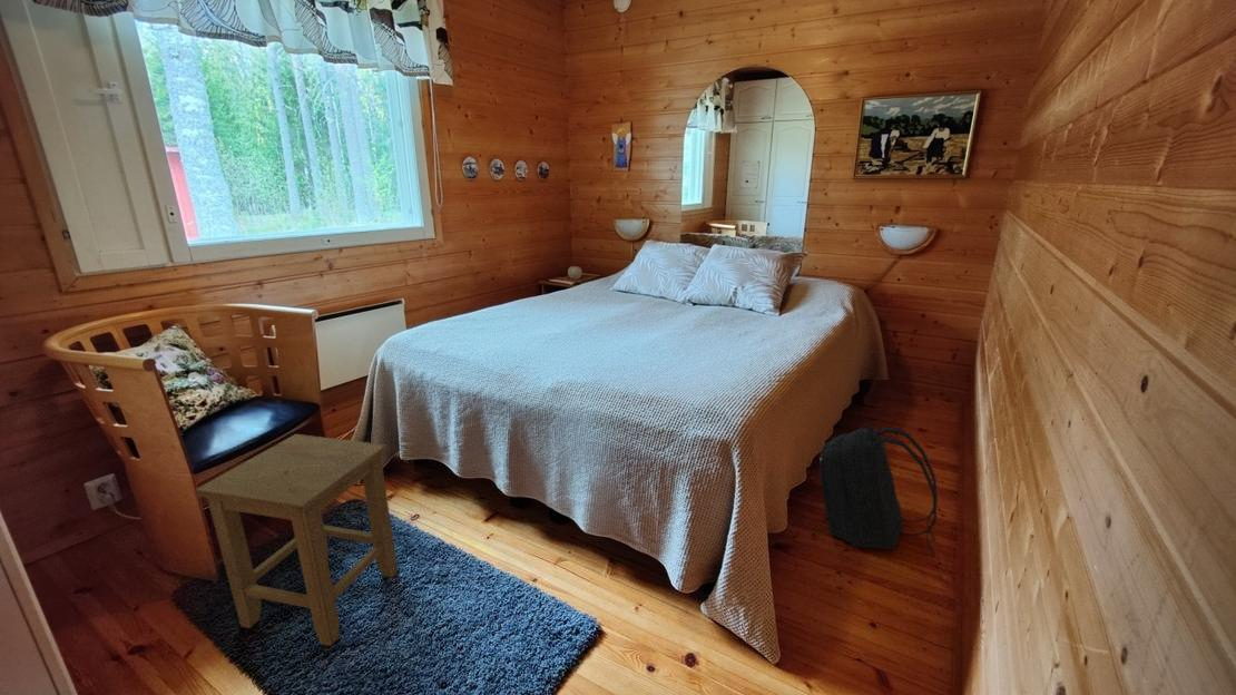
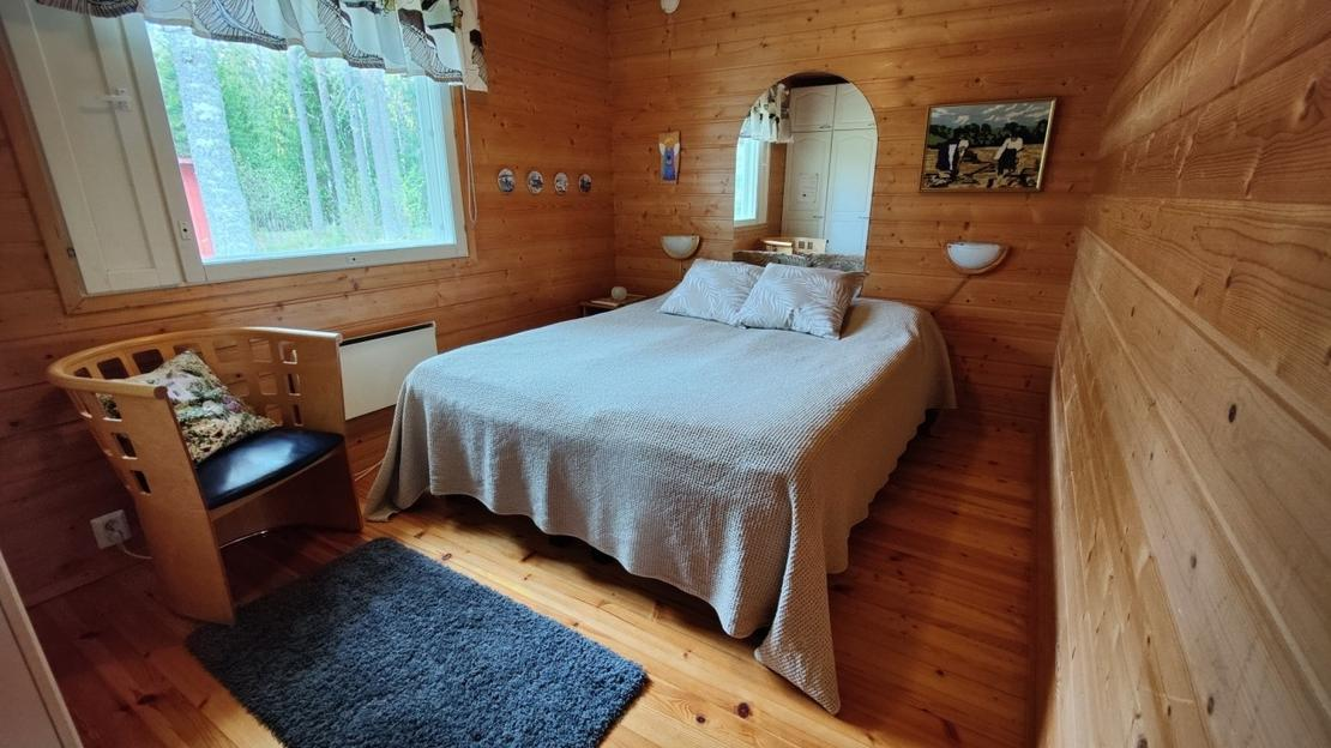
- backpack [818,424,939,557]
- stool [193,433,399,647]
